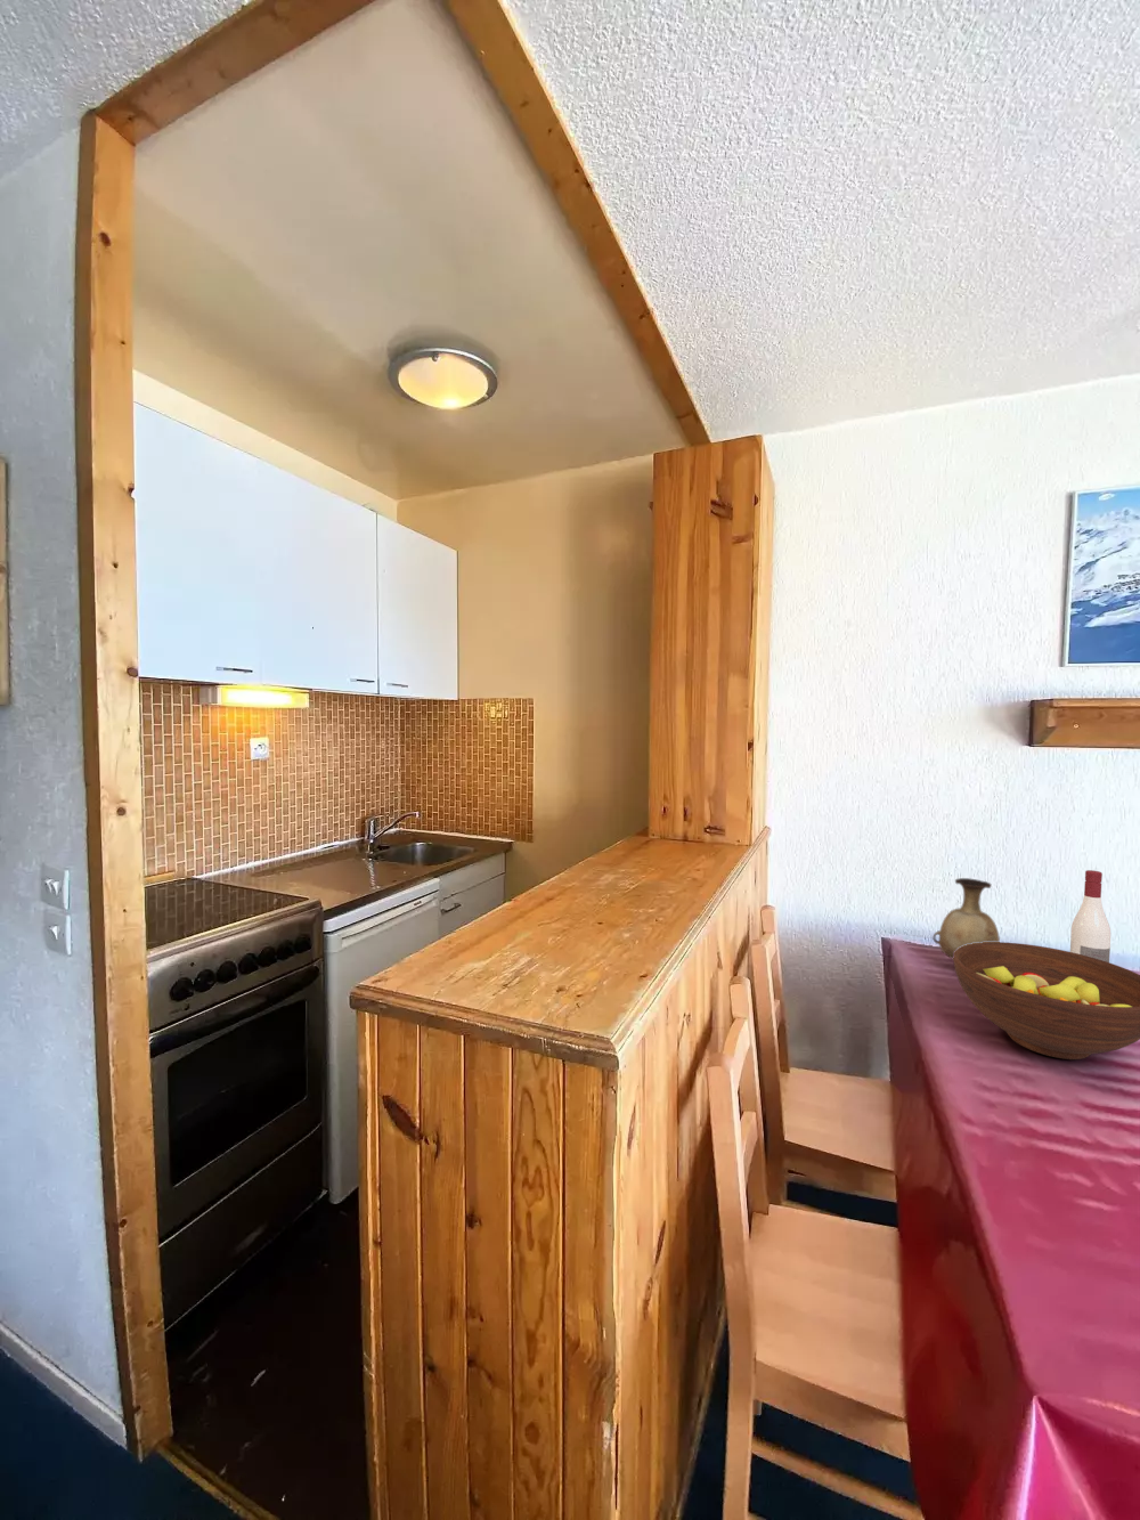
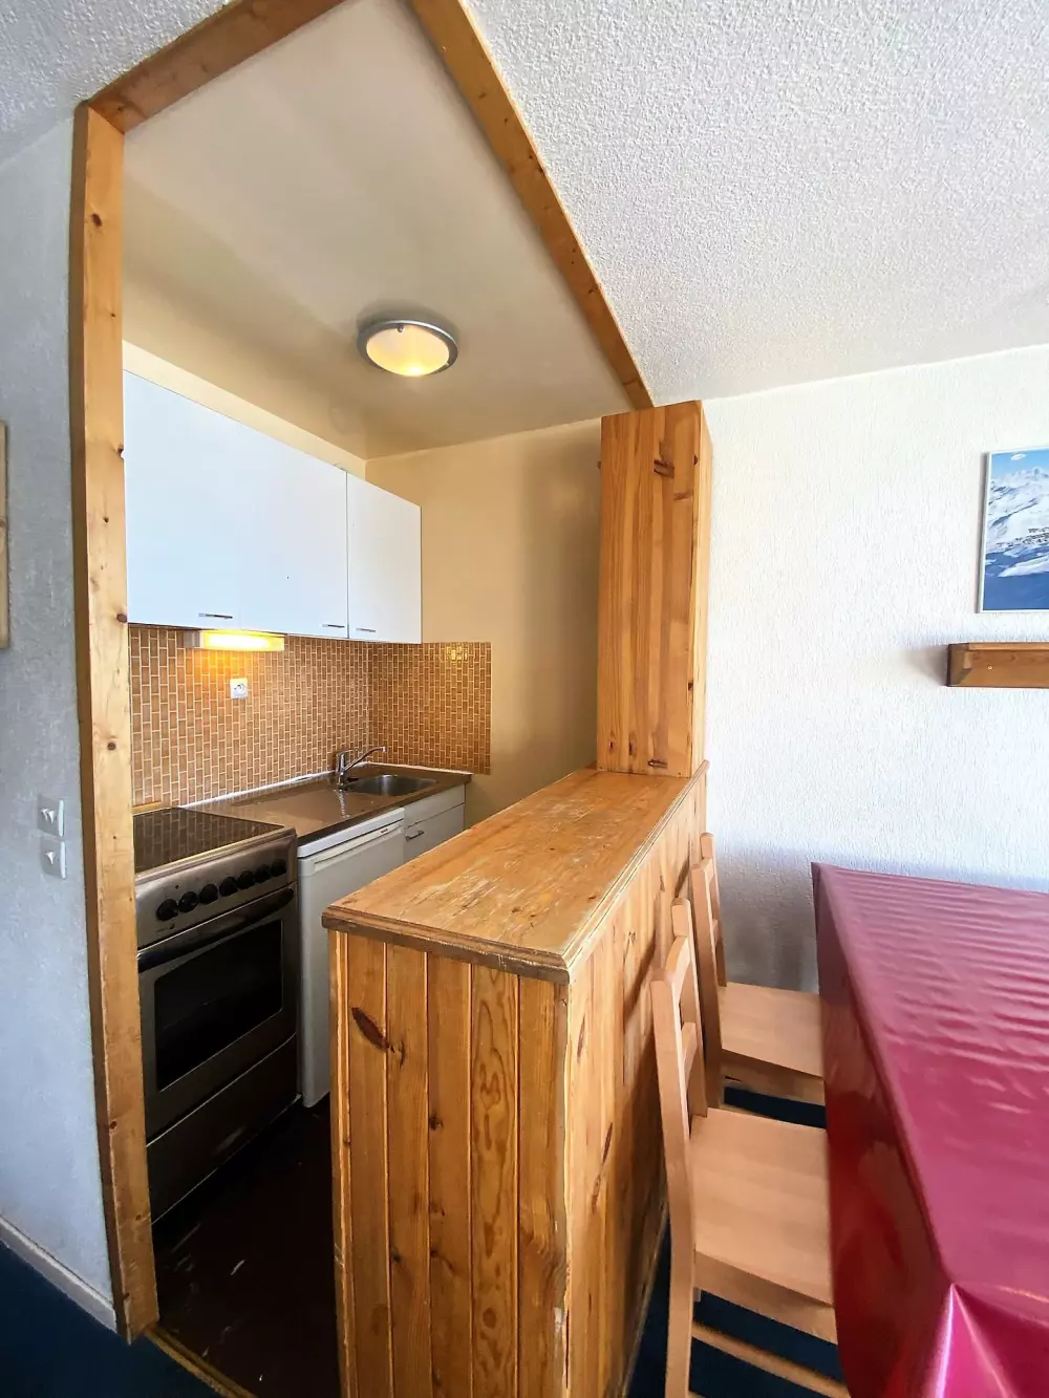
- fruit bowl [952,940,1140,1060]
- vase [932,877,1001,961]
- alcohol [1069,868,1111,962]
